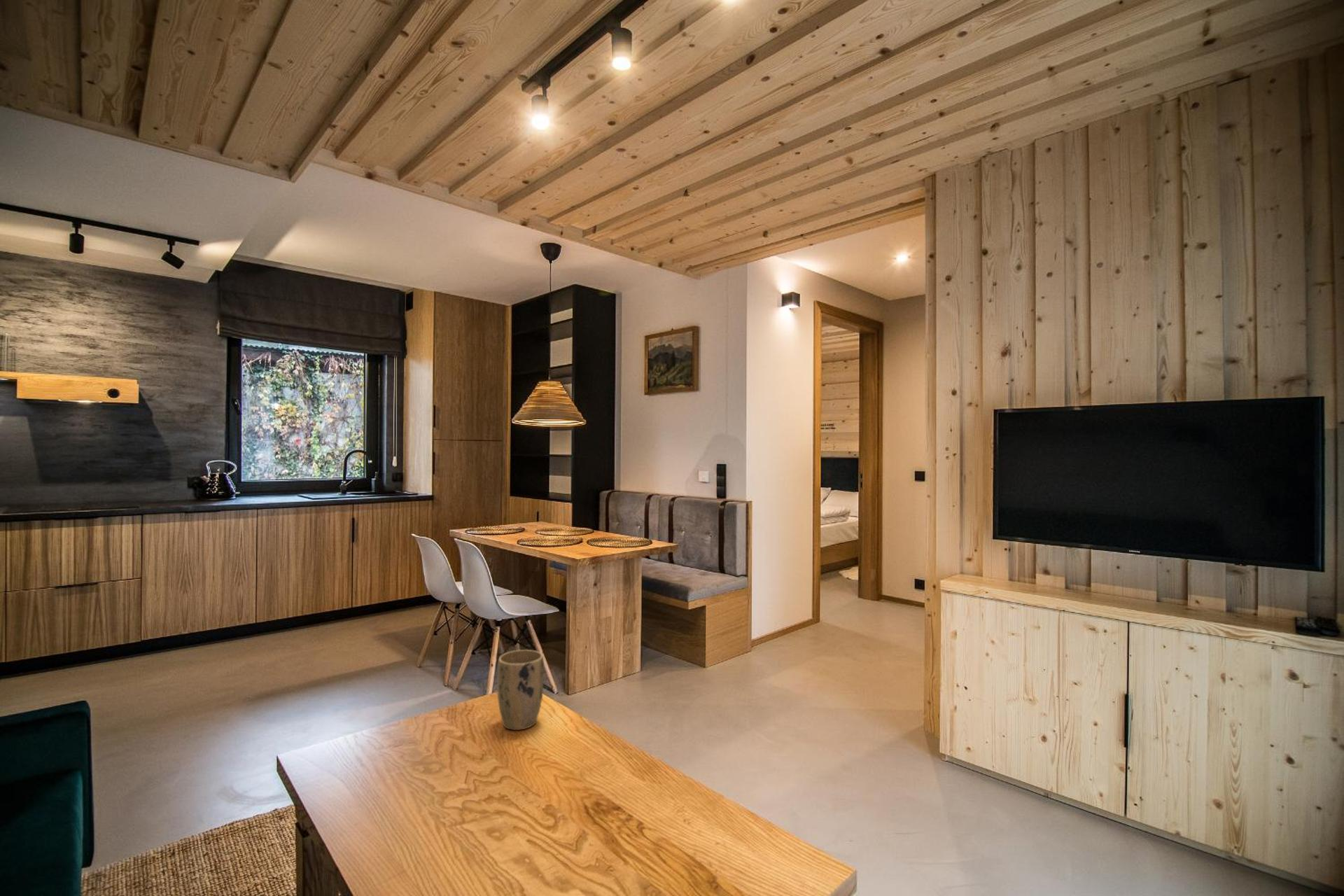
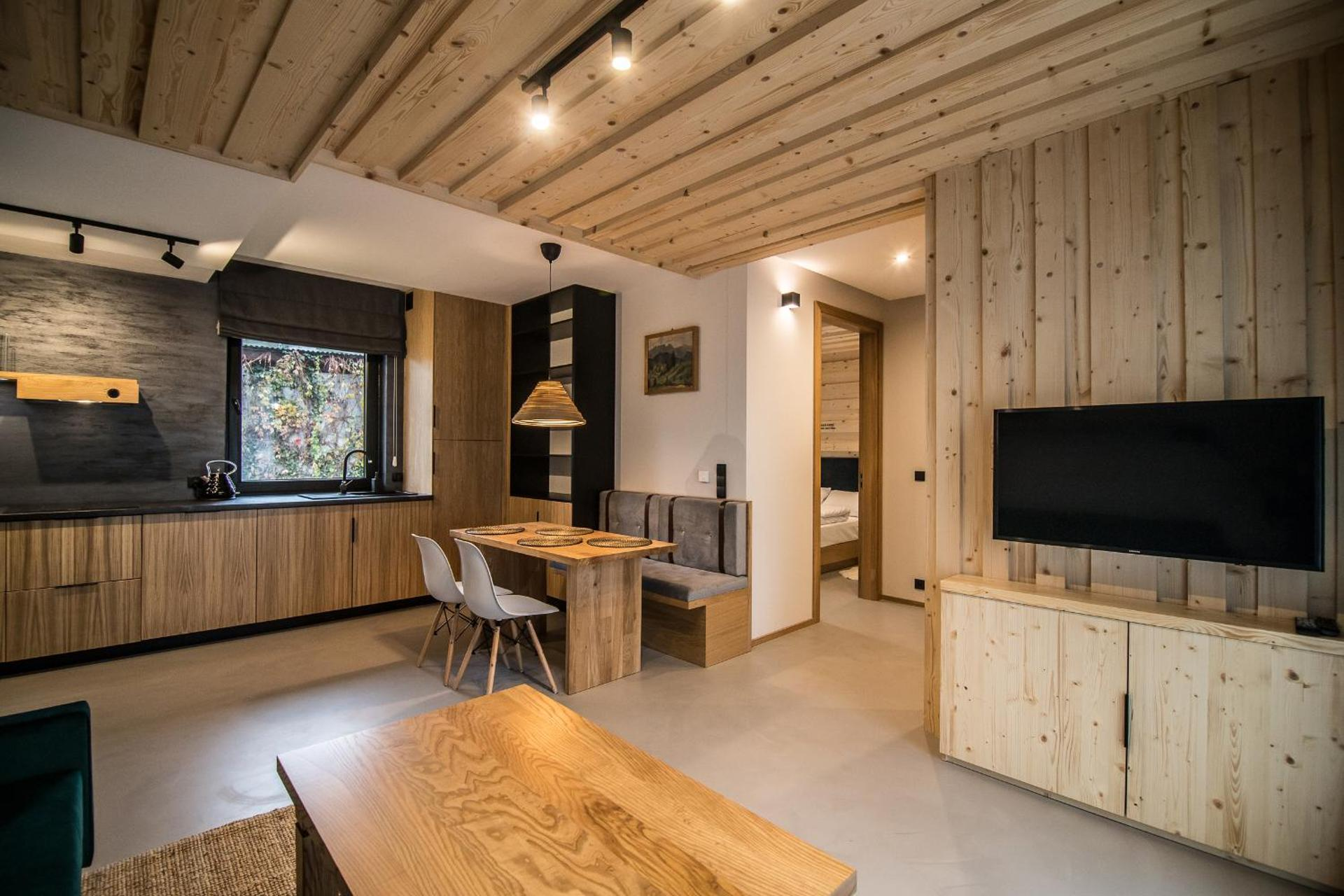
- plant pot [496,649,545,731]
